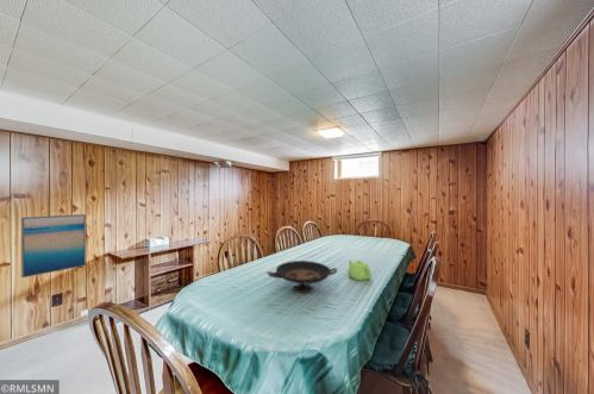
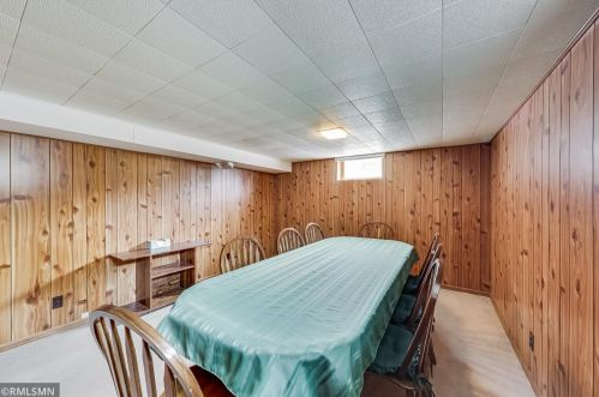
- teapot [346,259,373,282]
- decorative bowl [267,259,338,294]
- wall art [20,213,87,279]
